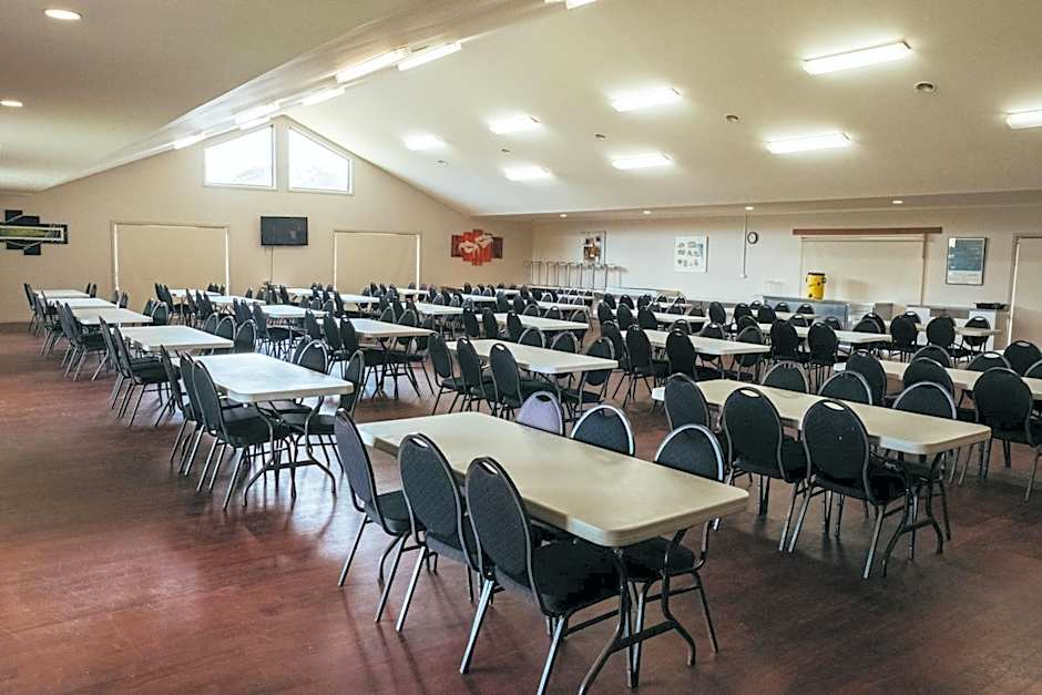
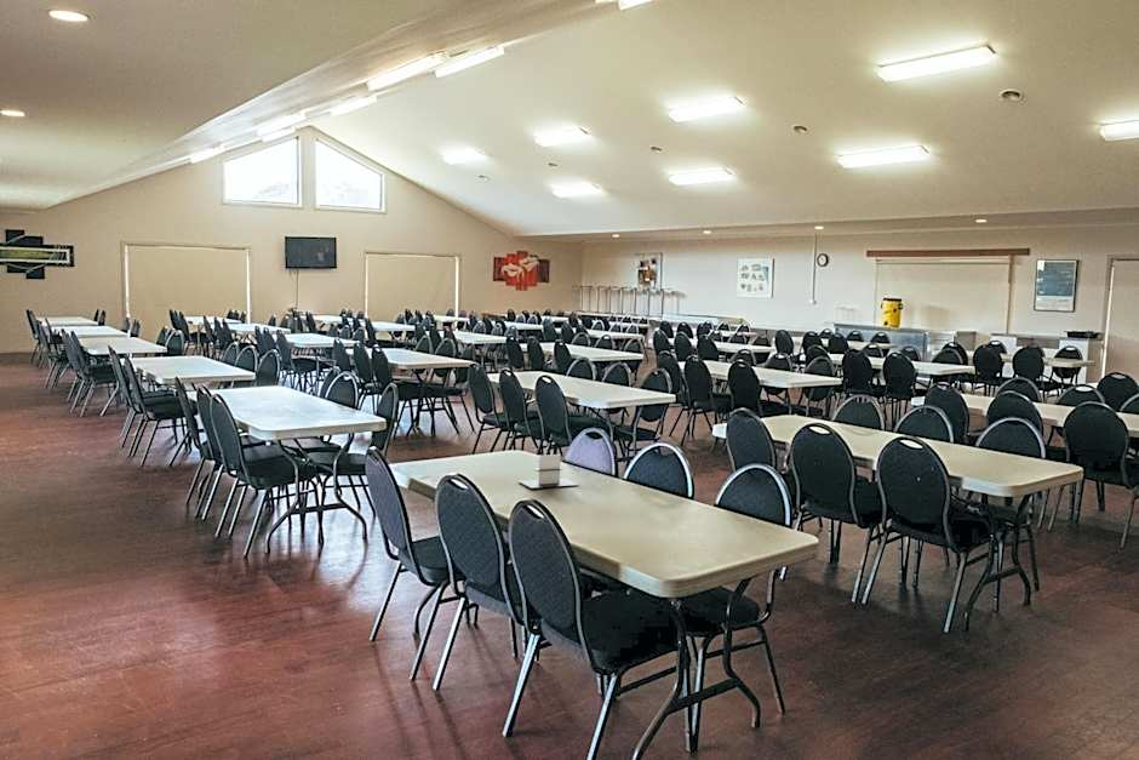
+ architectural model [519,453,579,490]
